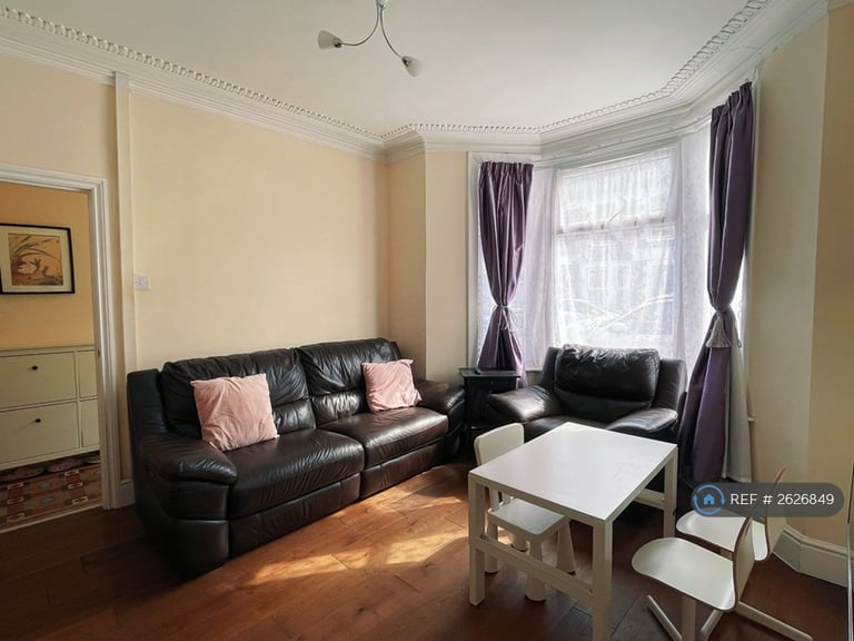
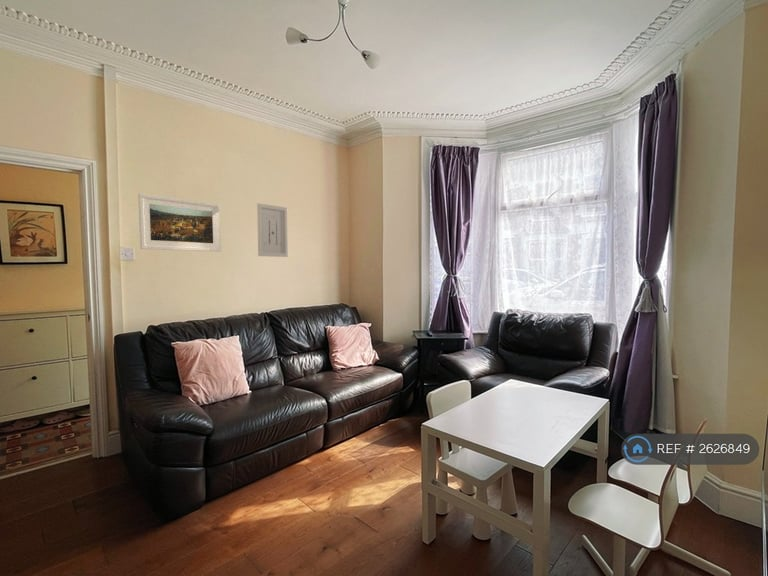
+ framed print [137,192,222,253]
+ wall art [256,202,289,258]
